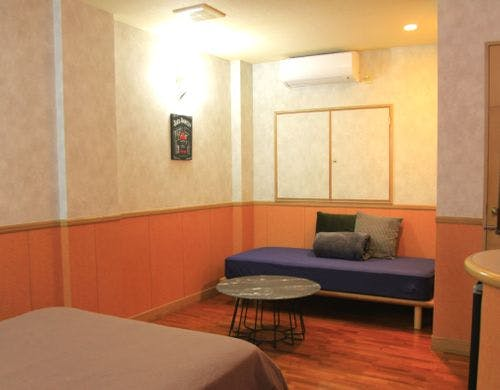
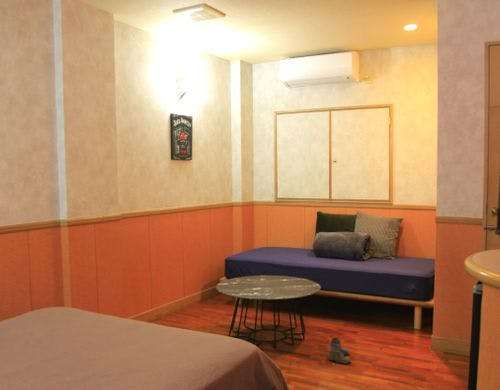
+ boots [327,336,352,365]
